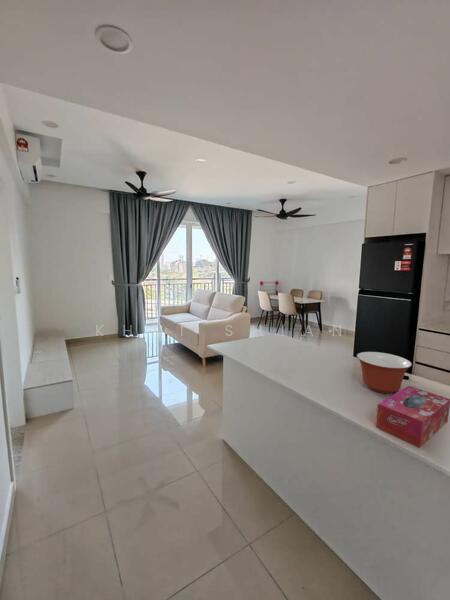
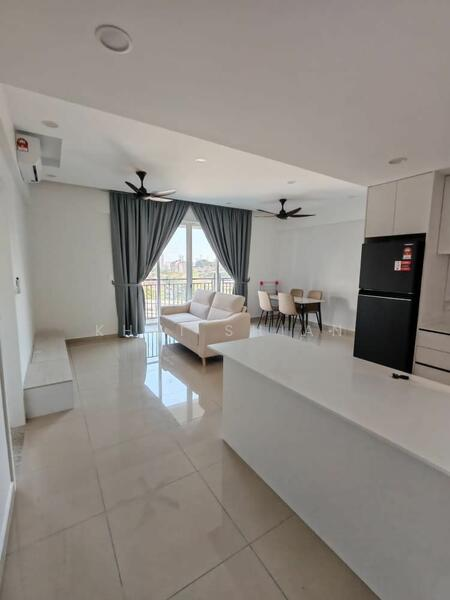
- tissue box [375,385,450,449]
- mixing bowl [356,351,413,394]
